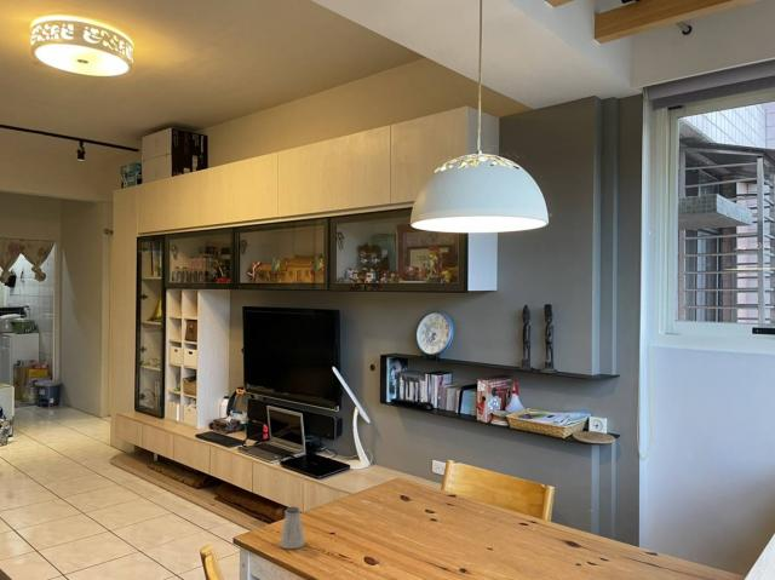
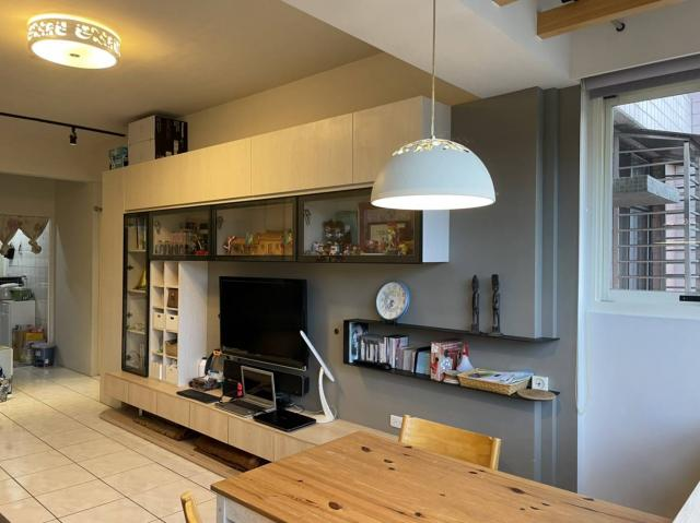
- saltshaker [279,505,306,550]
